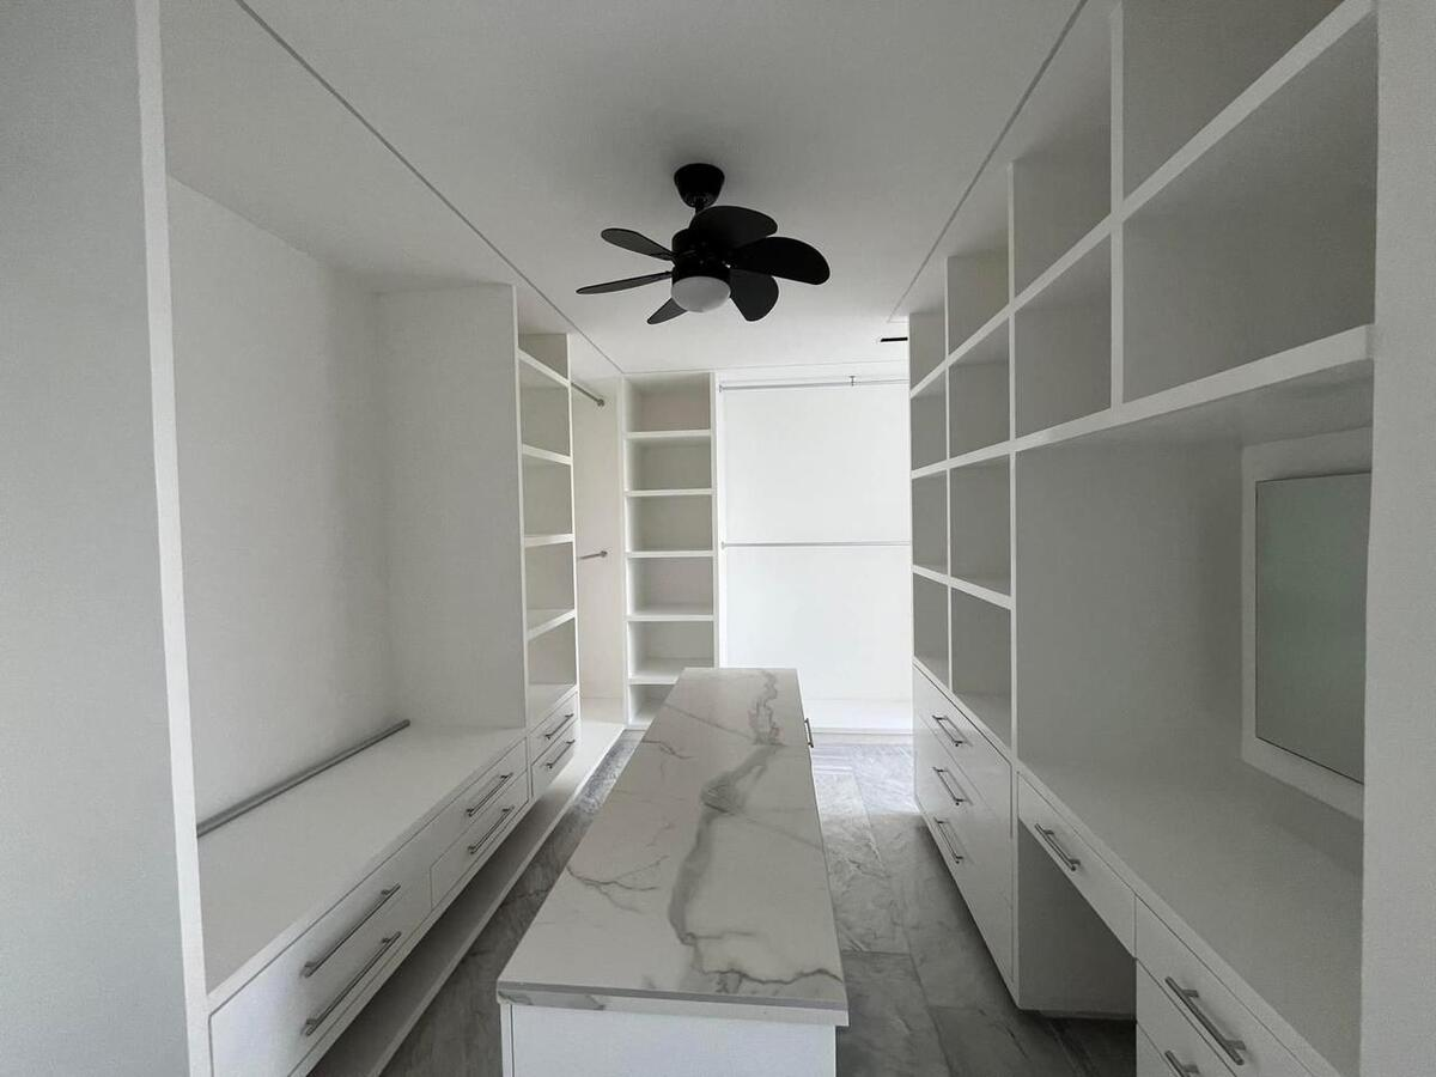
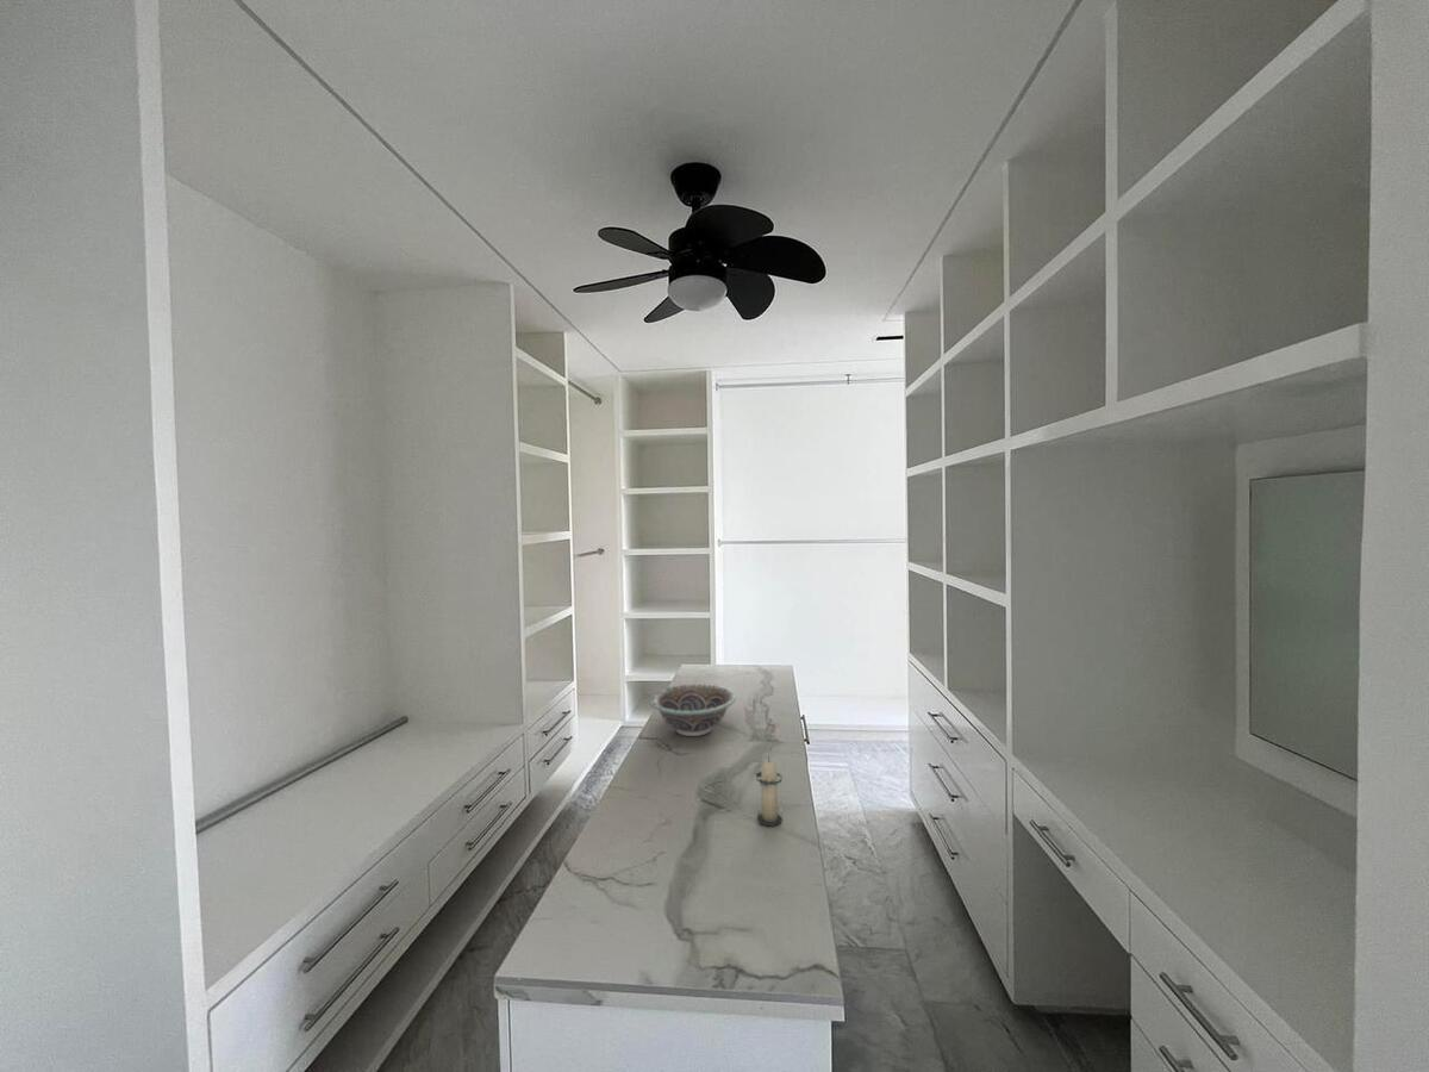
+ candle [754,755,784,827]
+ decorative bowl [649,683,737,737]
